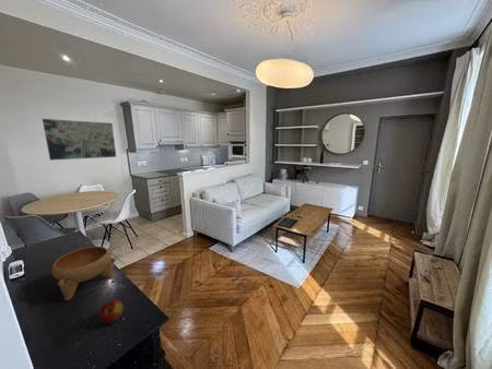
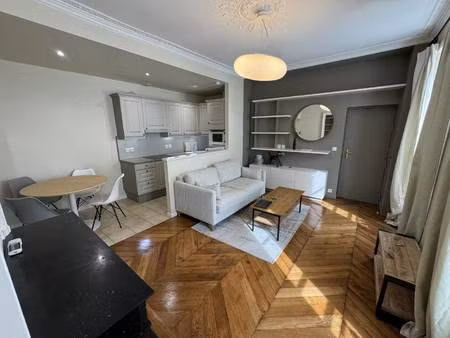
- apple [98,299,125,324]
- bowl [50,246,117,301]
- wall art [42,118,117,162]
